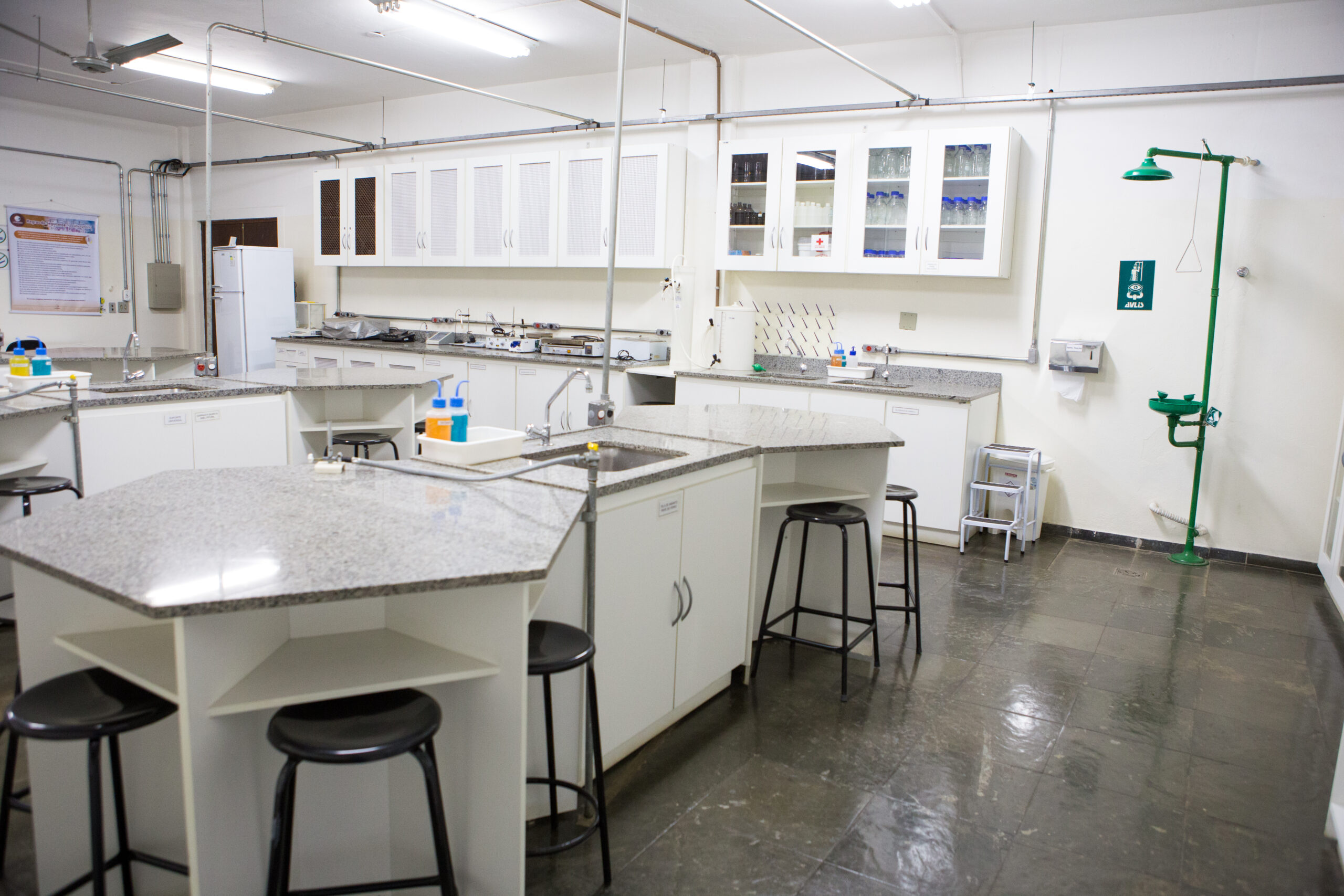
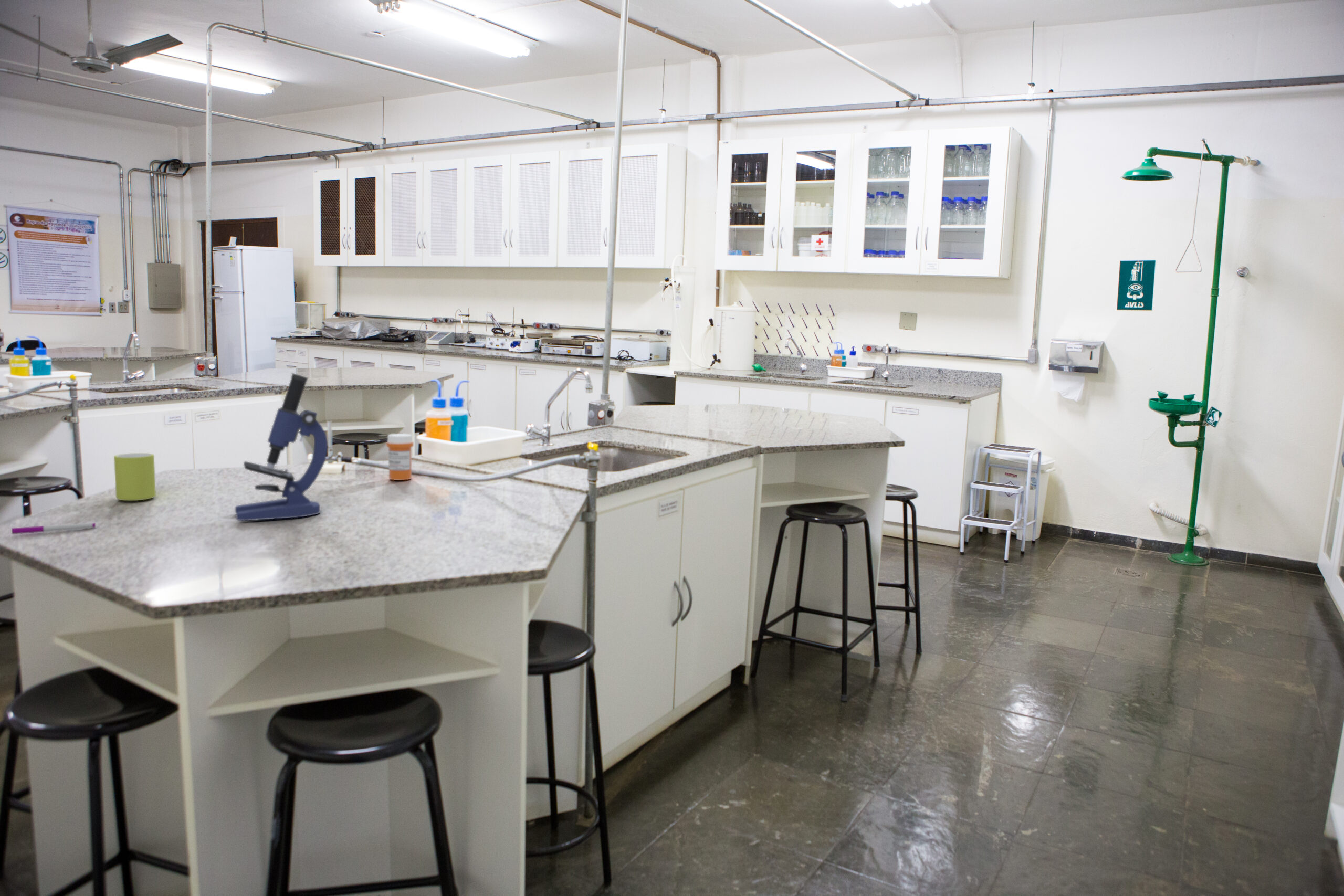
+ pen [11,522,96,535]
+ mug [113,452,156,501]
+ medicine bottle [386,433,414,481]
+ microscope [235,373,328,521]
